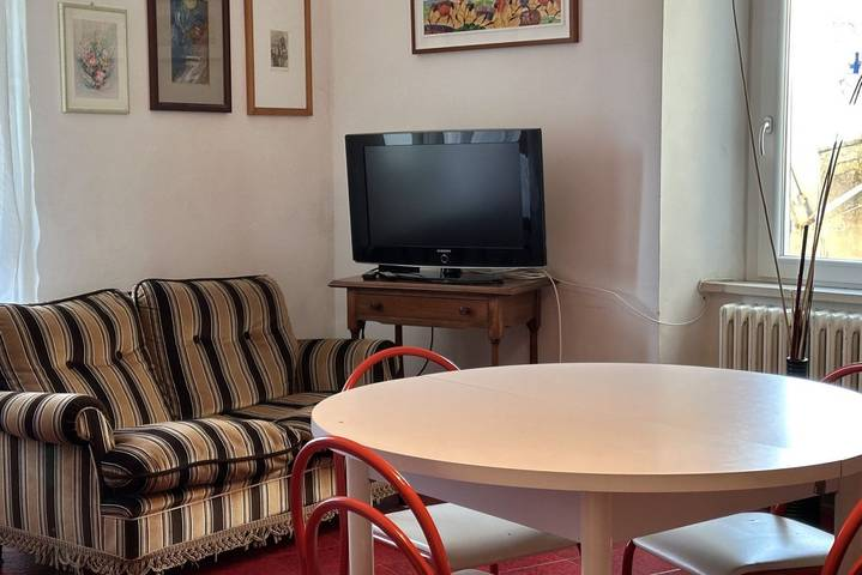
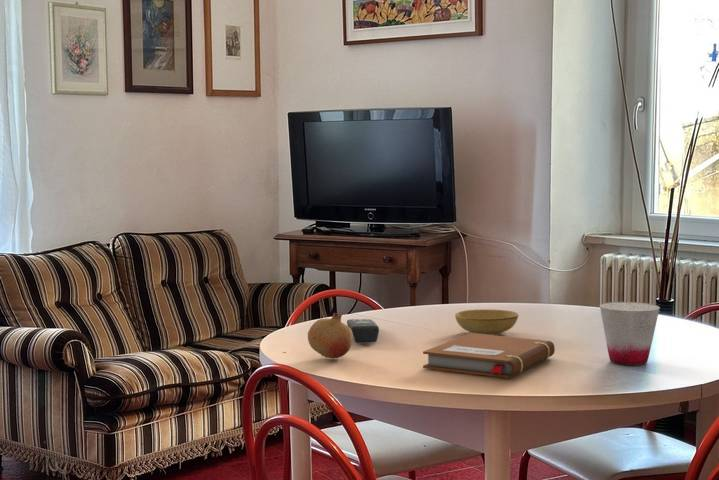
+ remote control [346,318,380,344]
+ cup [599,301,661,366]
+ fruit [307,312,354,360]
+ notebook [422,332,556,379]
+ bowl [454,308,520,336]
